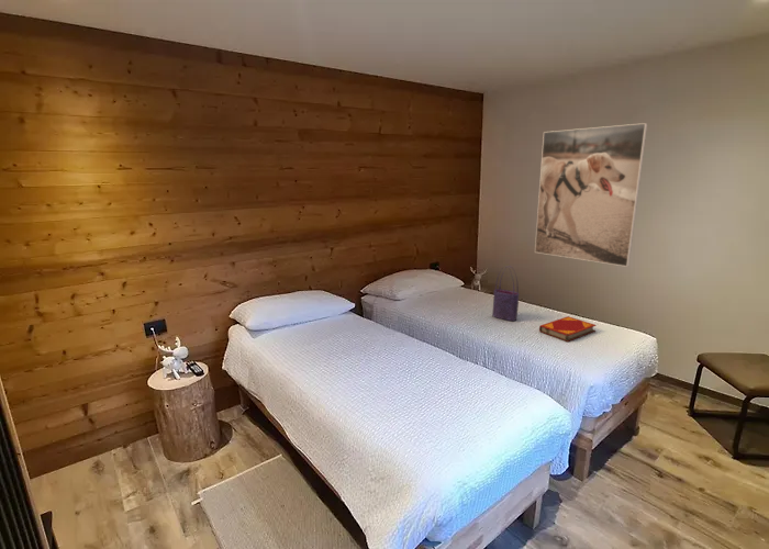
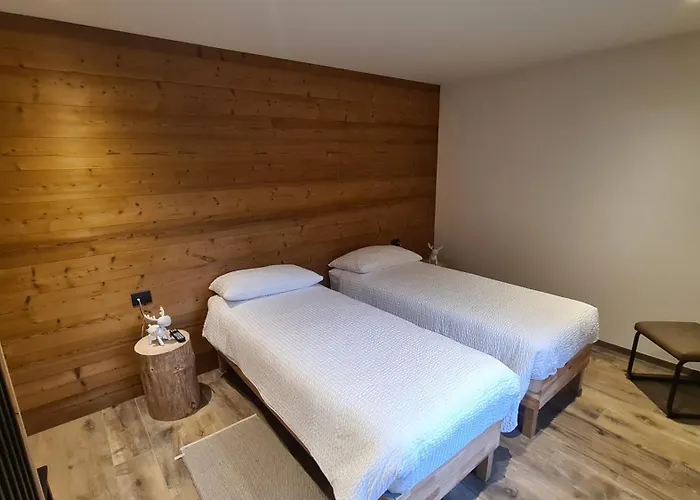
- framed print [534,122,648,268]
- tote bag [491,265,520,322]
- hardback book [538,315,598,343]
